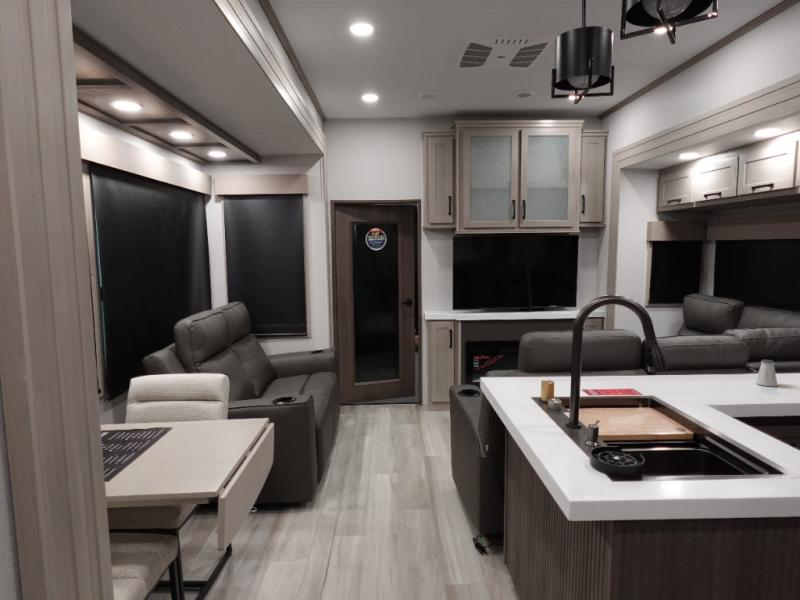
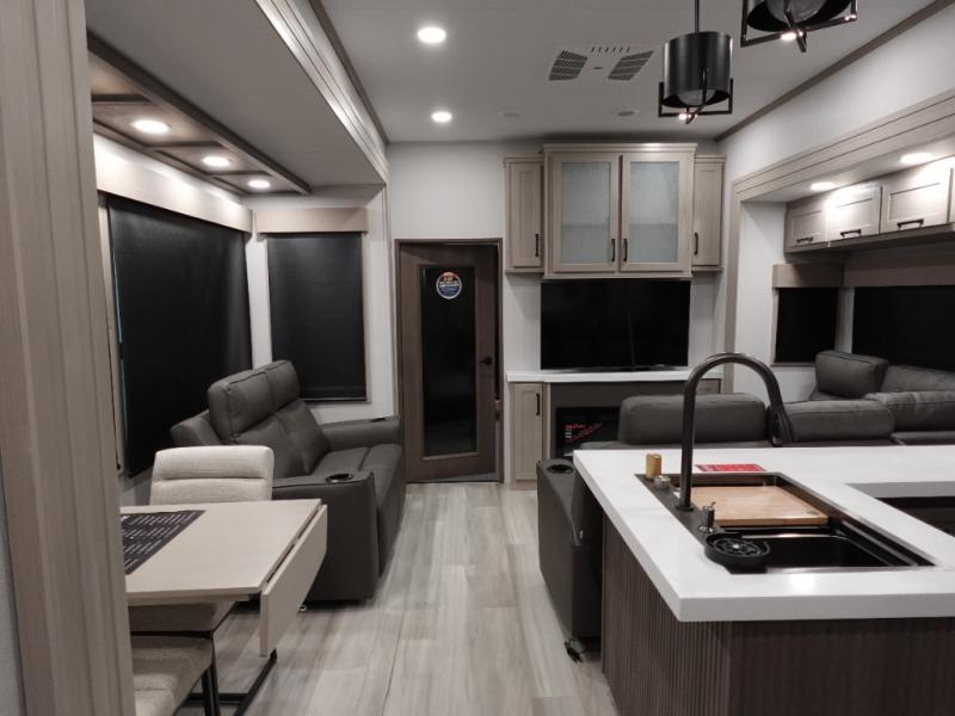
- saltshaker [755,359,779,387]
